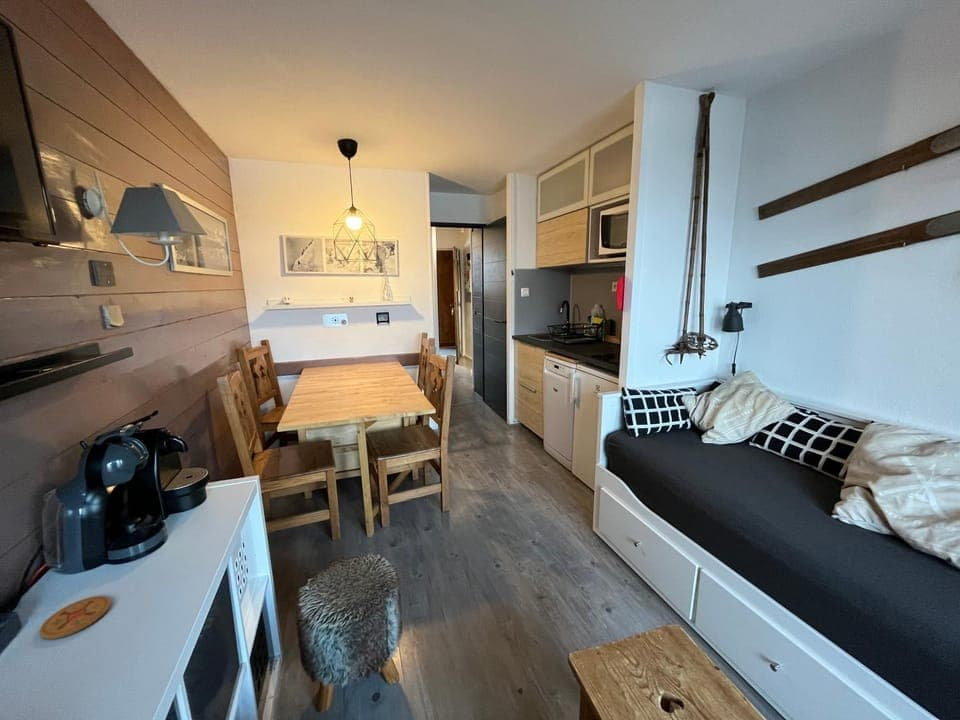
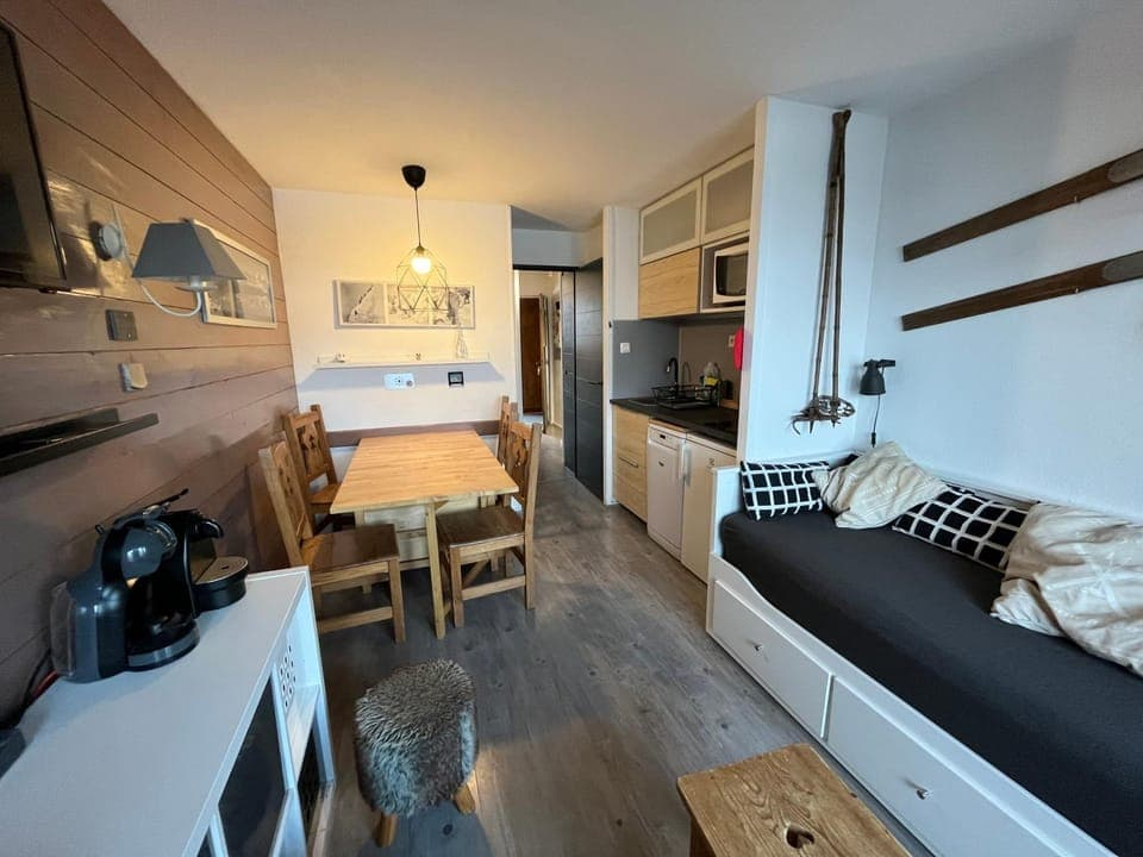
- coaster [39,595,112,640]
